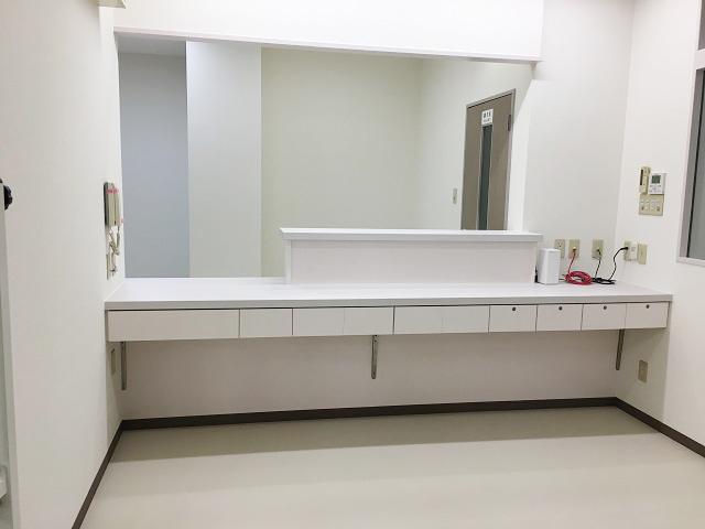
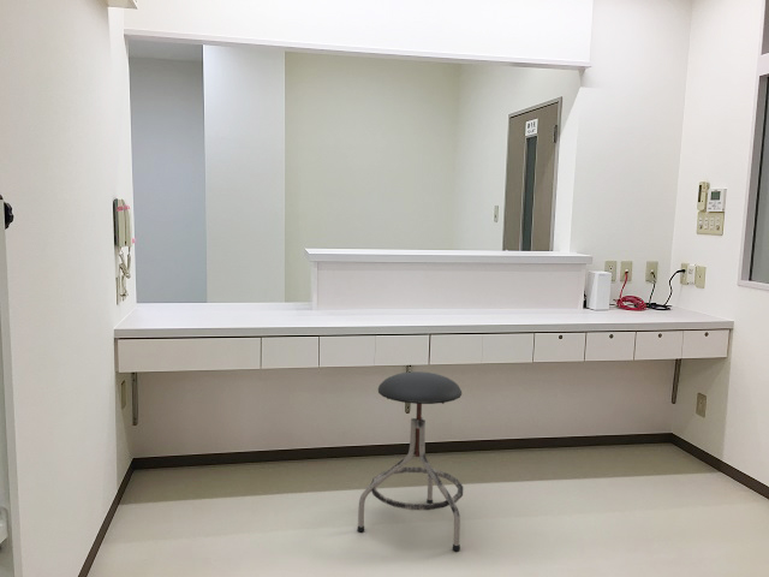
+ stool [357,370,465,552]
